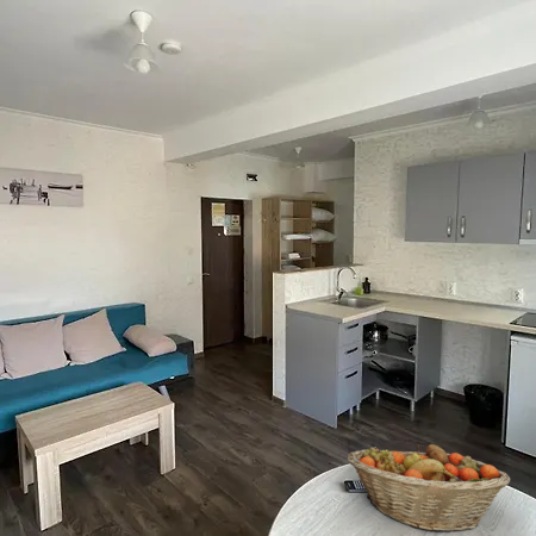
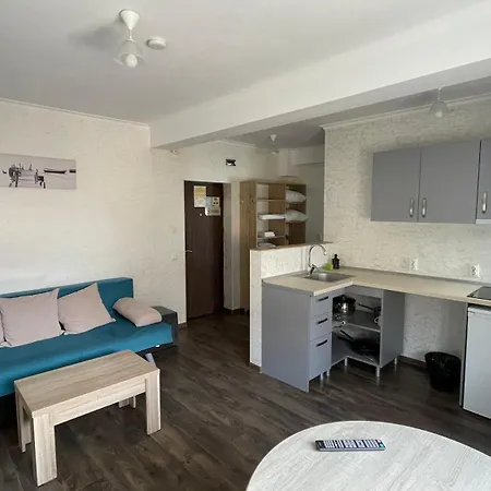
- fruit basket [347,443,511,534]
